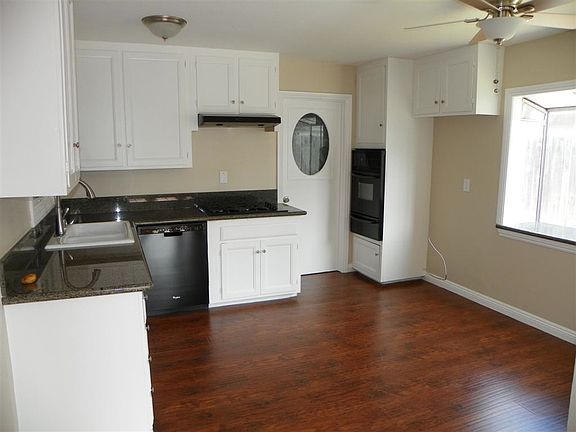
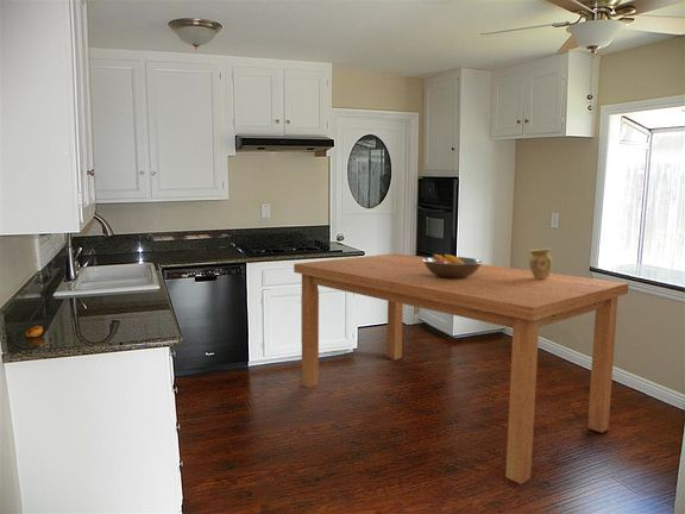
+ fruit bowl [423,253,483,278]
+ dining table [293,252,629,485]
+ vase [527,247,553,278]
